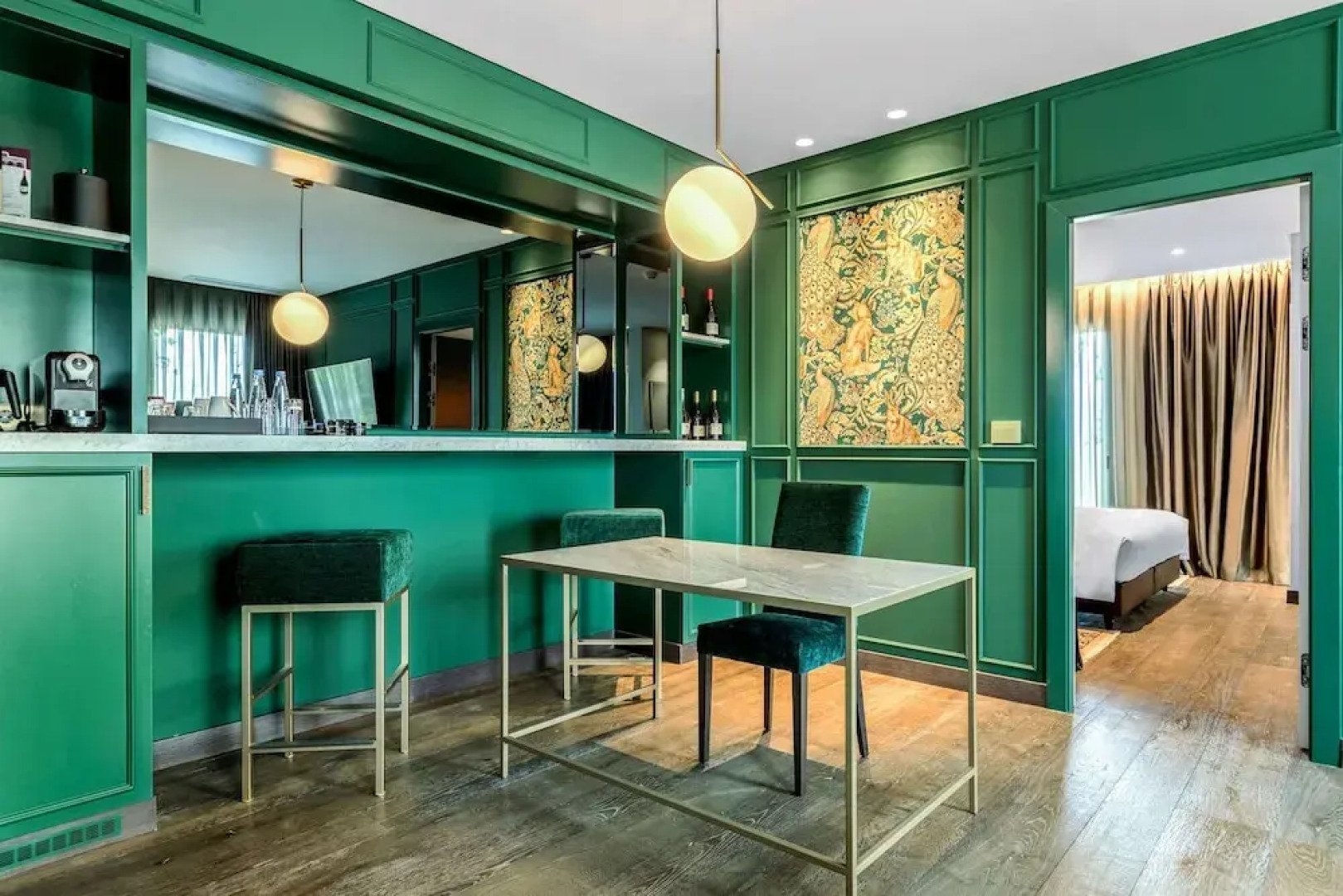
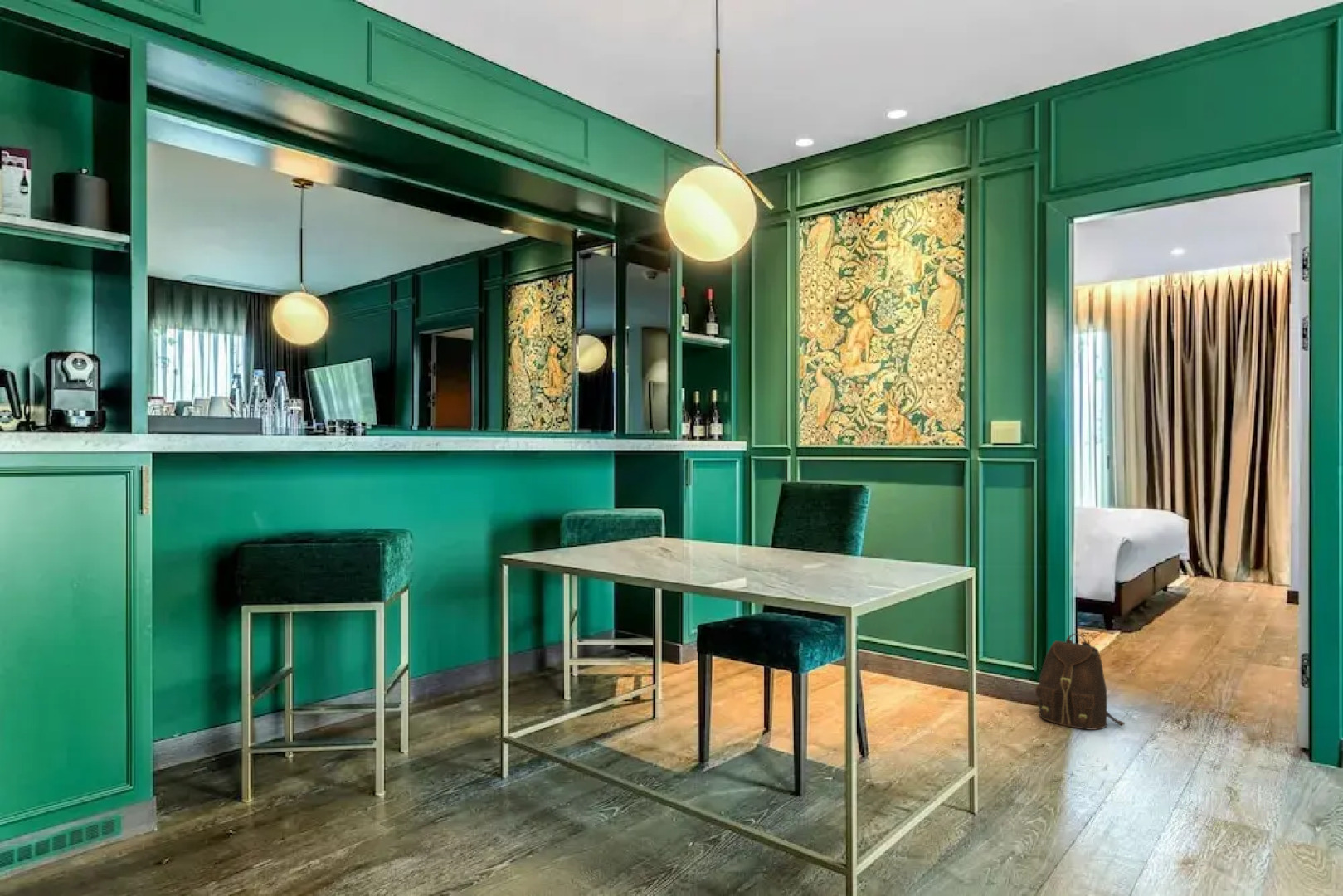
+ backpack [1033,633,1126,731]
